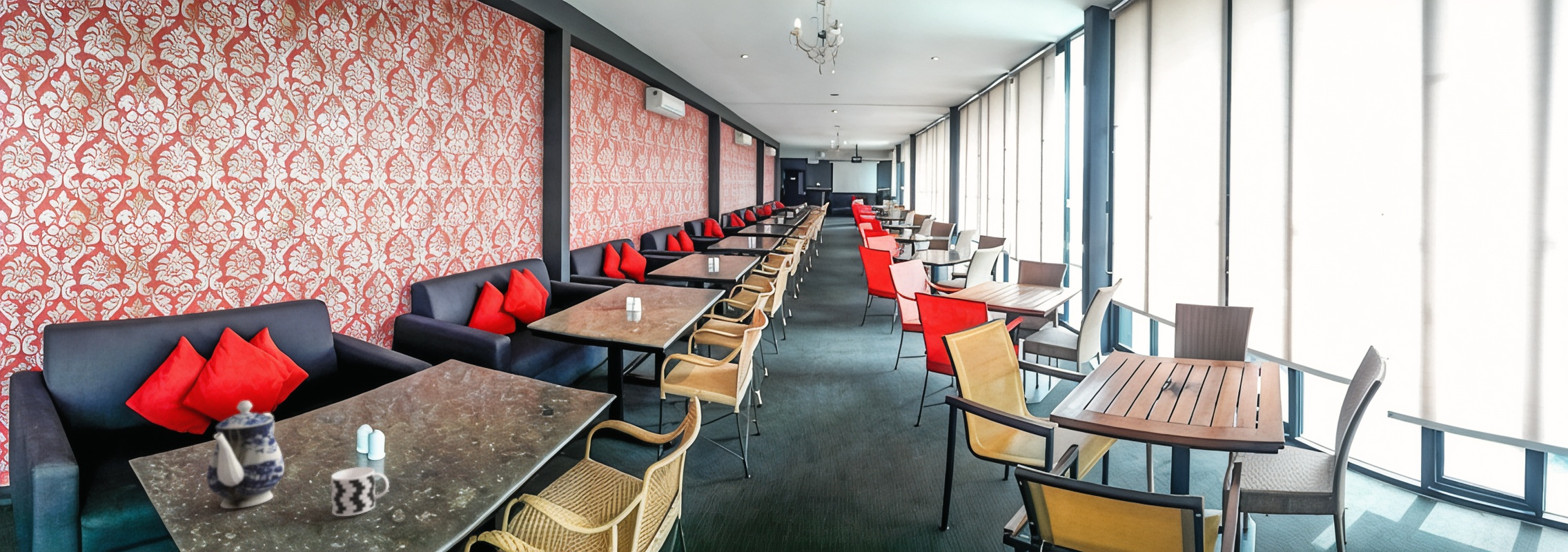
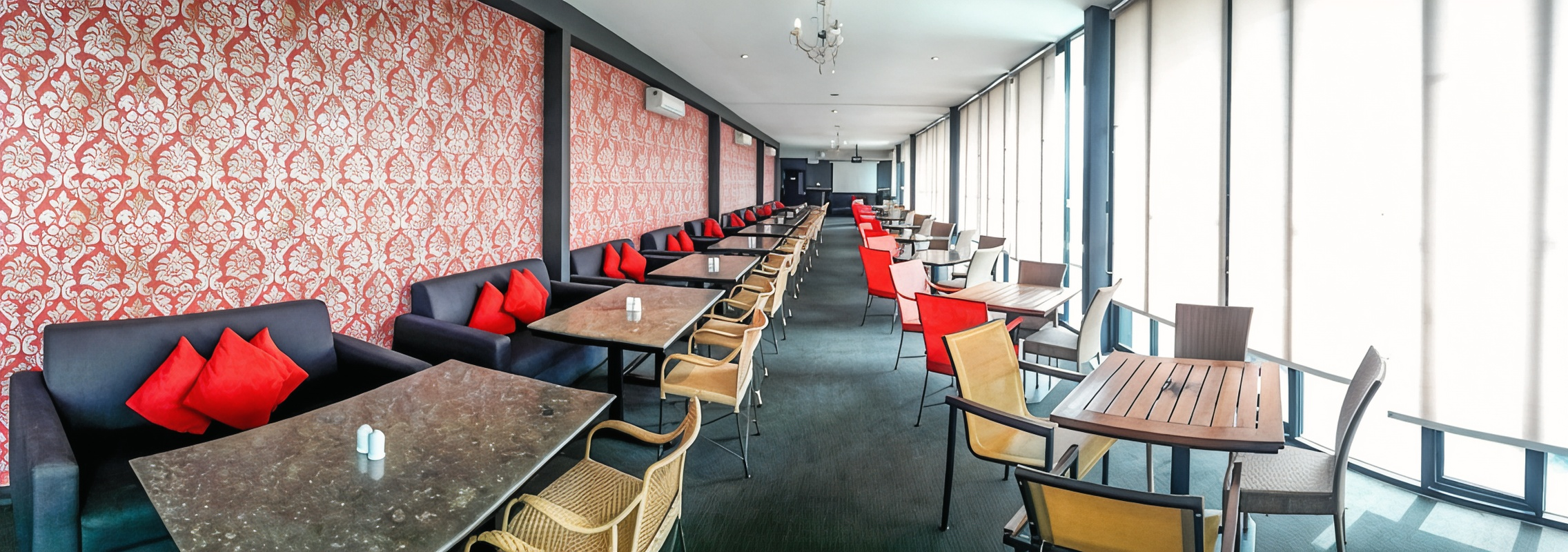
- cup [331,466,390,517]
- teapot [206,400,285,509]
